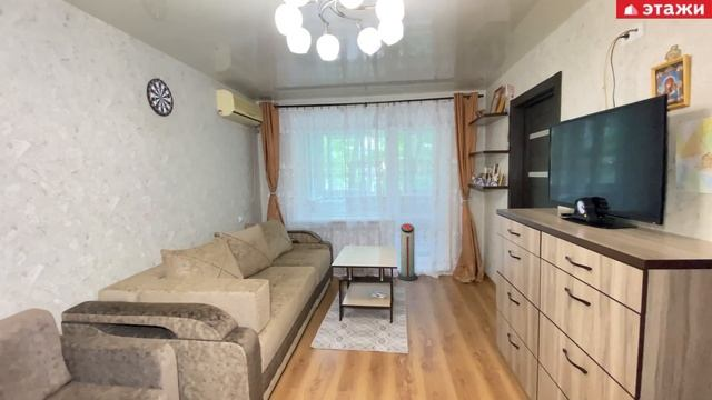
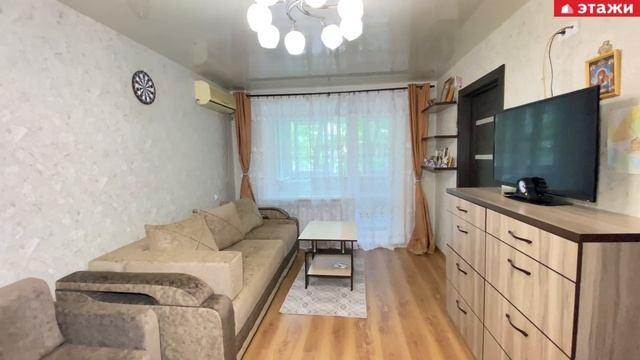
- air purifier [397,222,418,282]
